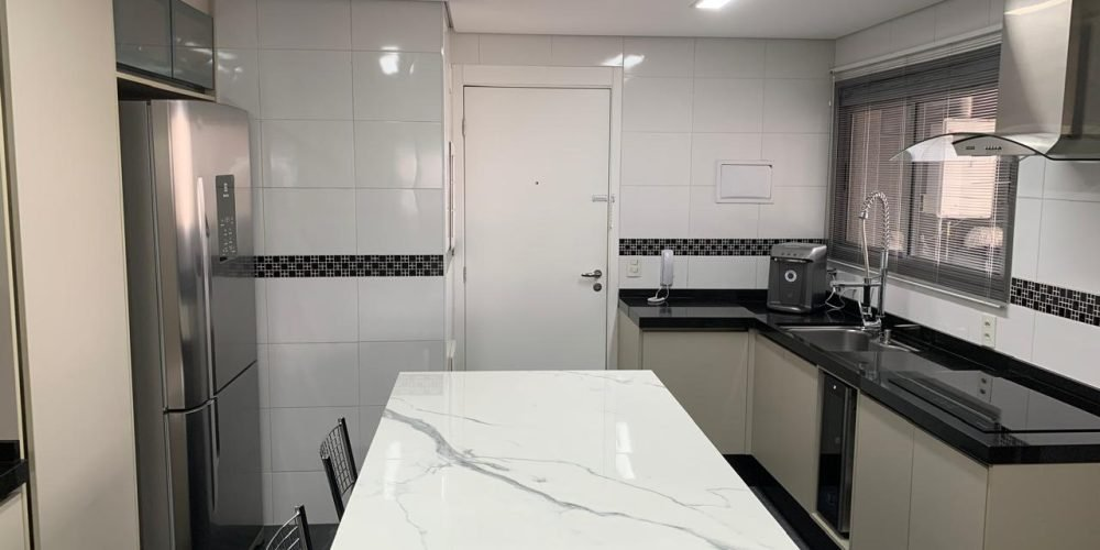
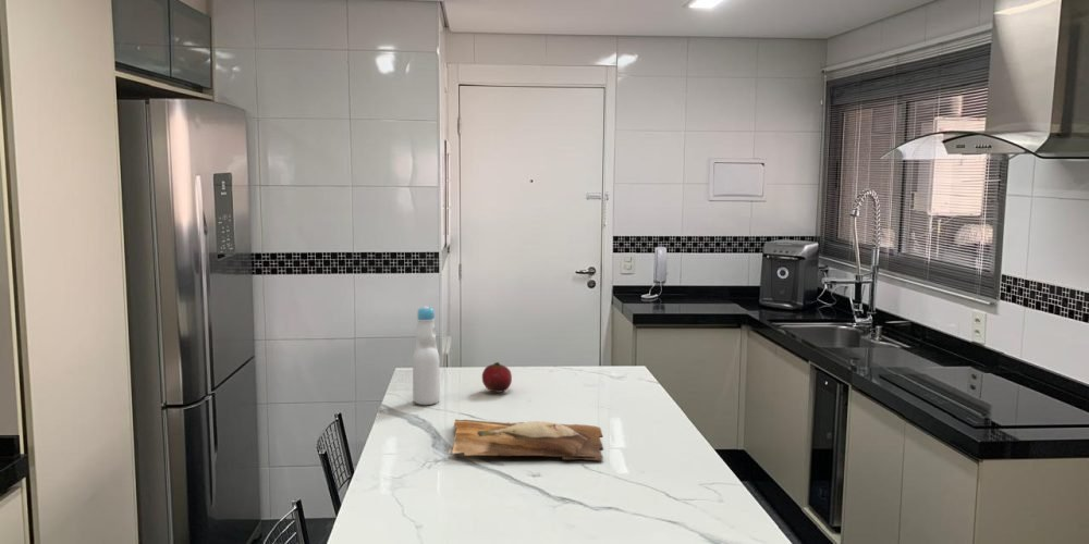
+ cutting board [448,418,604,461]
+ fruit [481,361,513,394]
+ bottle [412,305,441,406]
